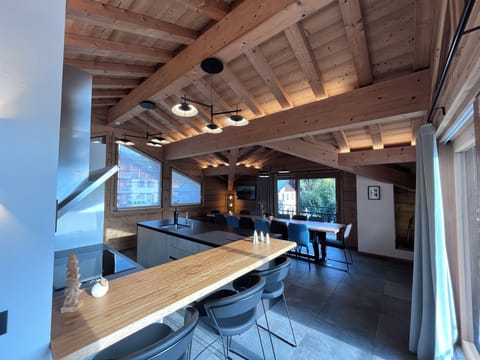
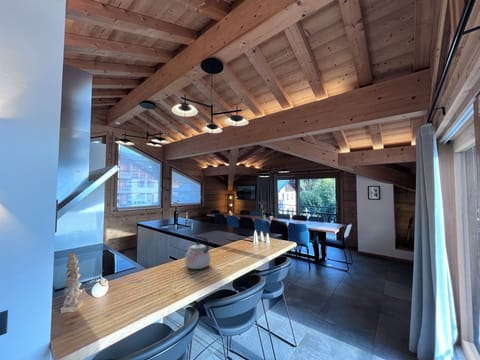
+ kettle [184,235,212,270]
